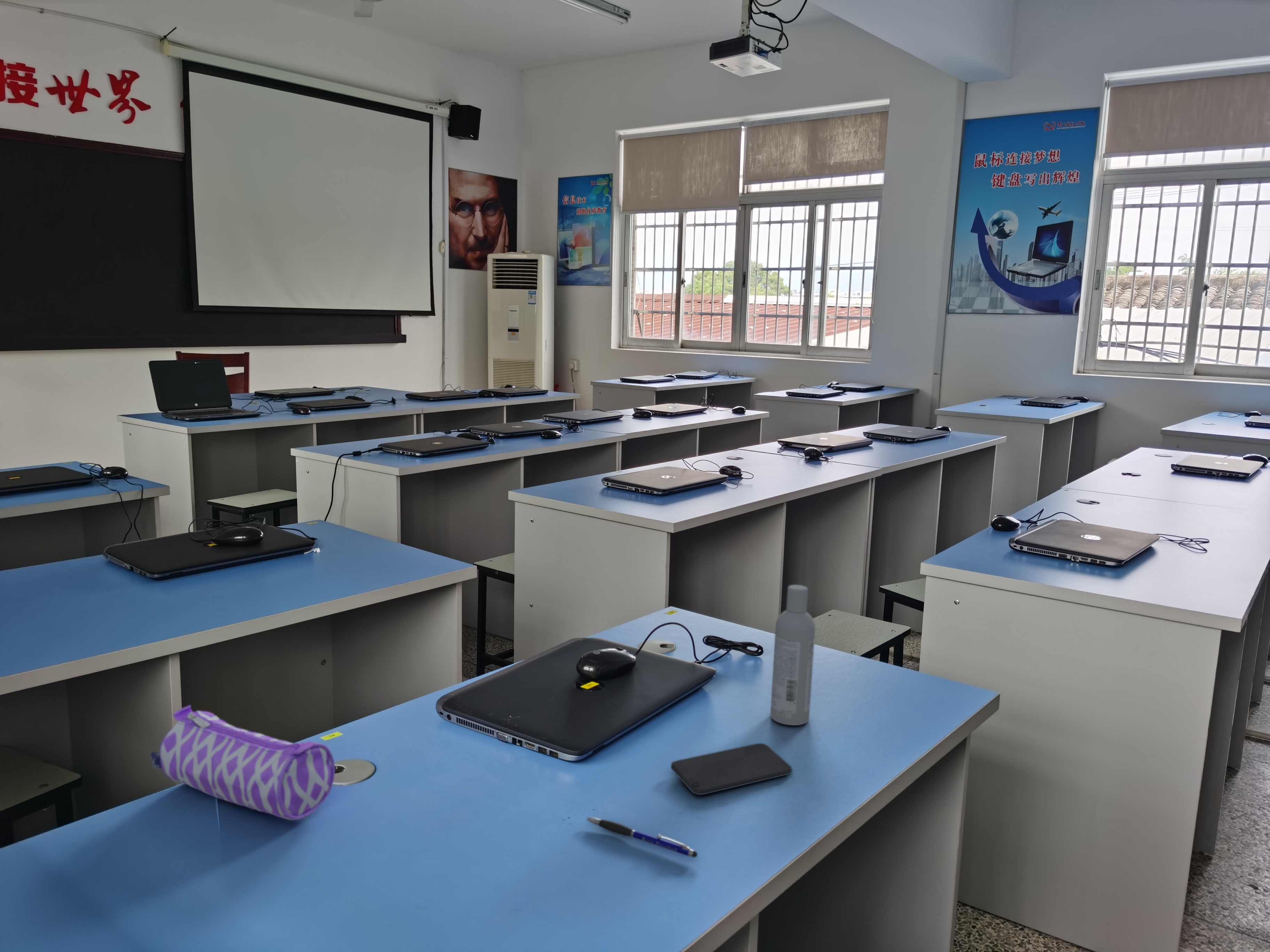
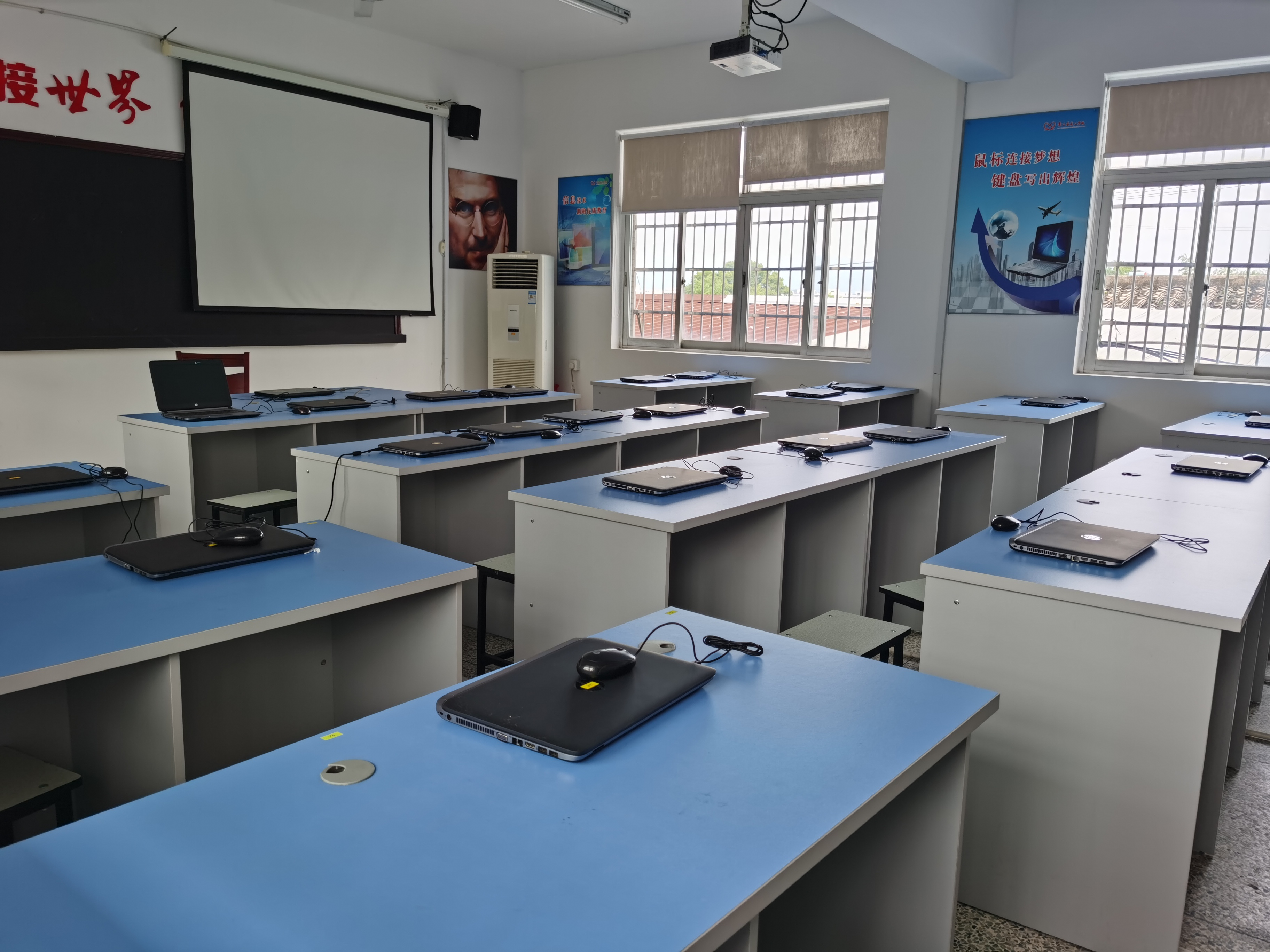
- smartphone [671,743,792,795]
- pen [587,817,698,858]
- pencil case [150,705,335,820]
- bottle [770,585,816,726]
